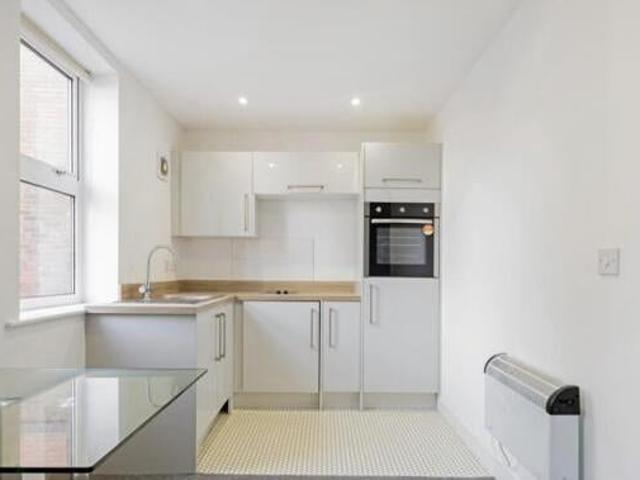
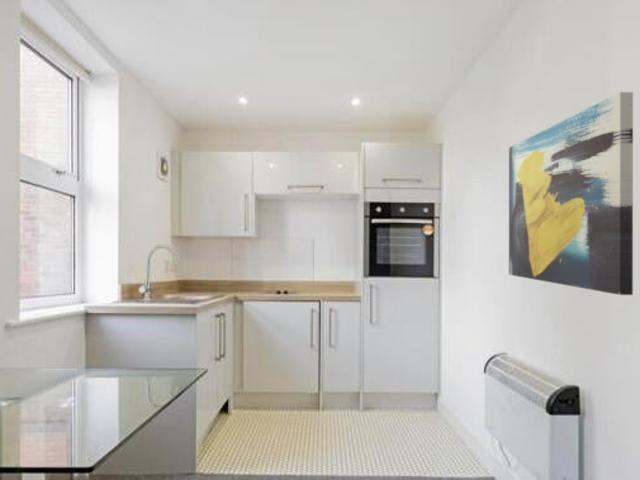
+ wall art [508,91,634,296]
